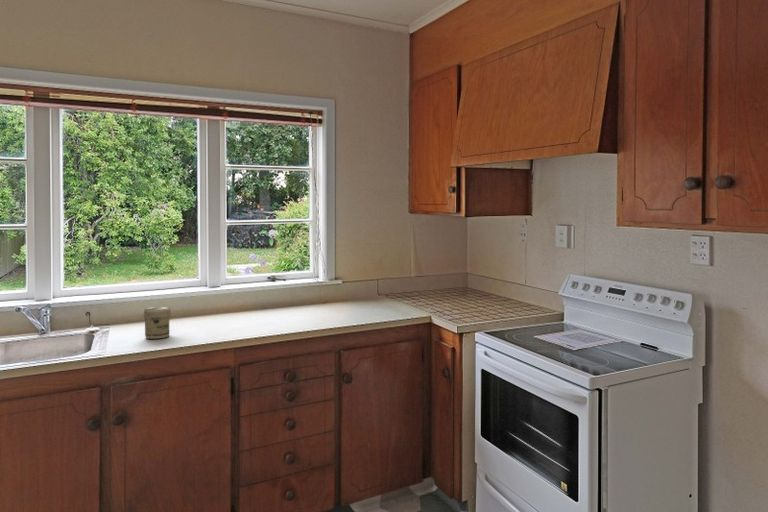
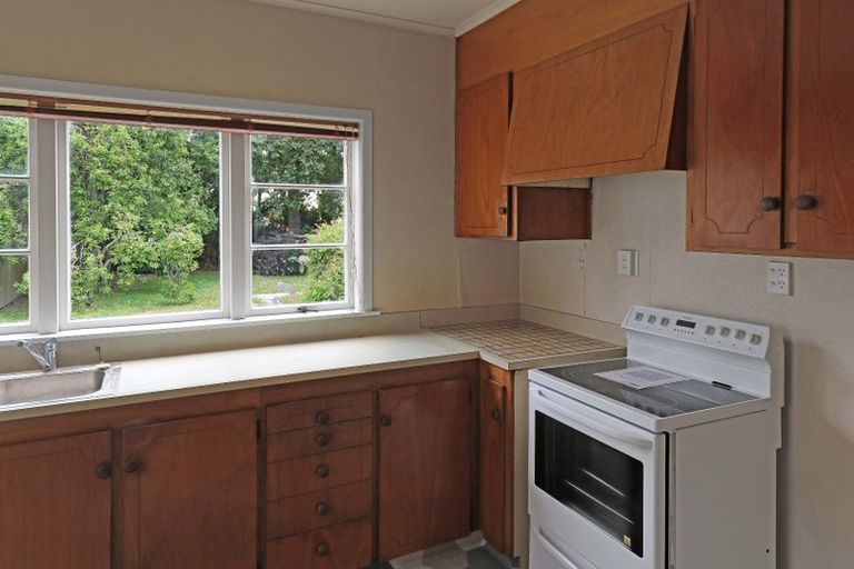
- jar [143,306,172,340]
